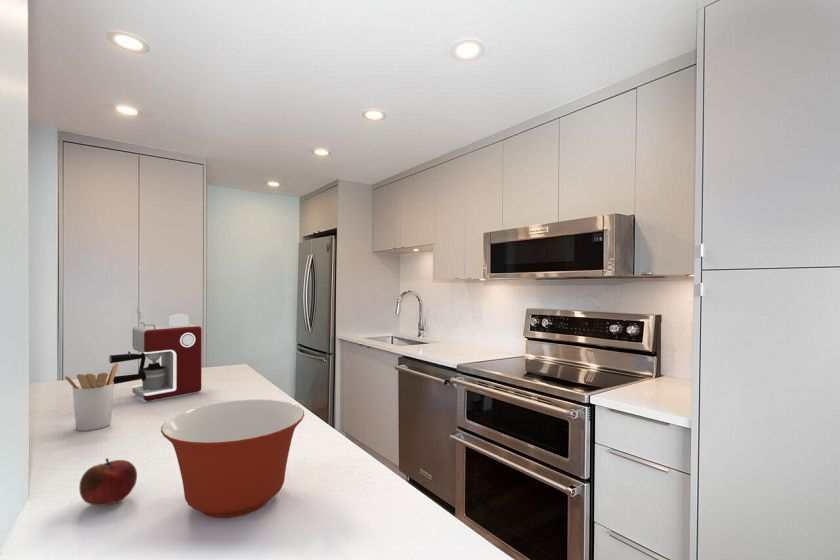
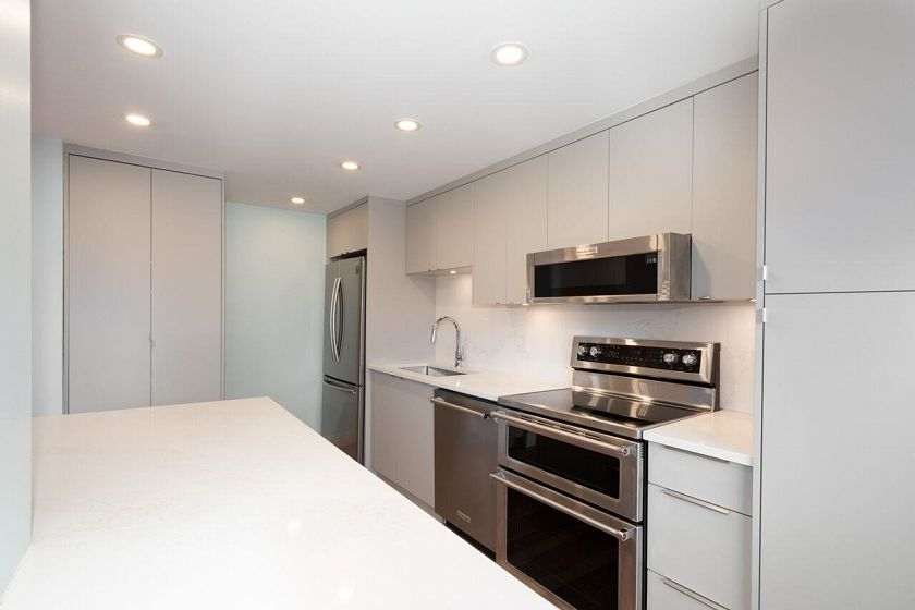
- coffee maker [108,313,203,402]
- fruit [78,457,138,507]
- utensil holder [63,362,119,432]
- mixing bowl [160,398,305,519]
